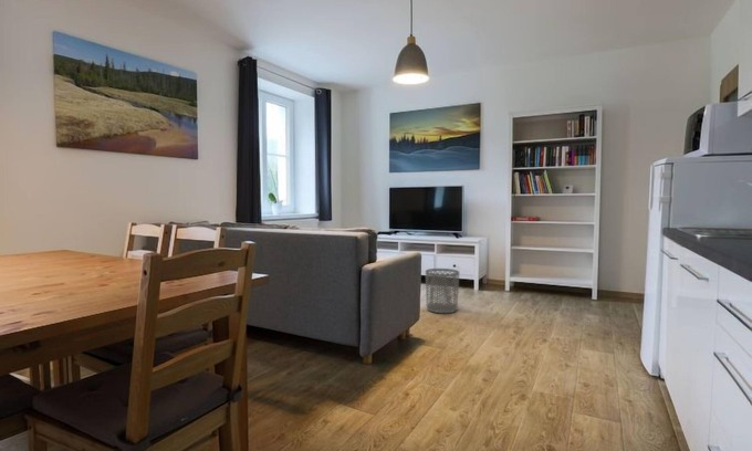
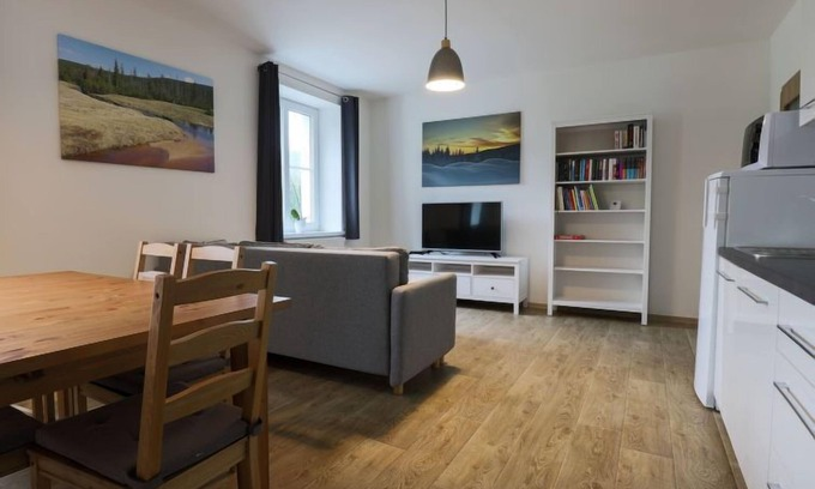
- waste bin [425,268,460,314]
